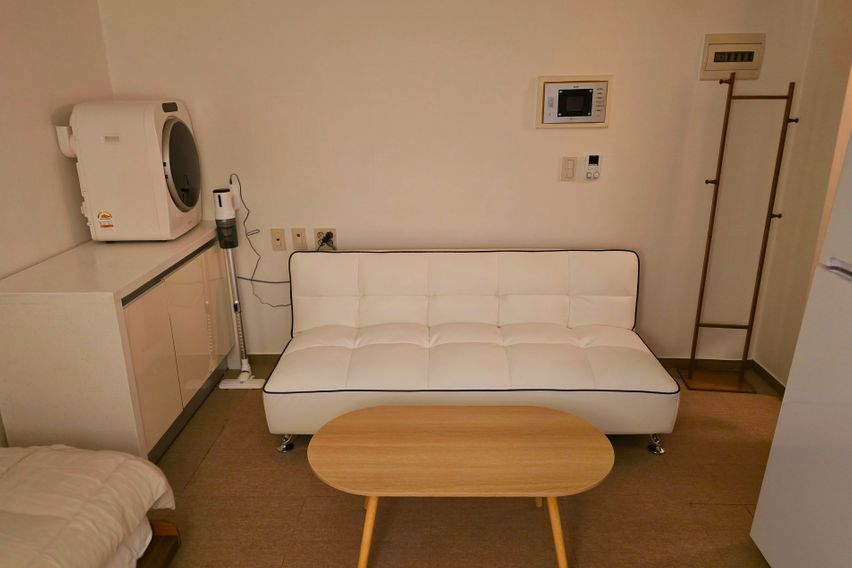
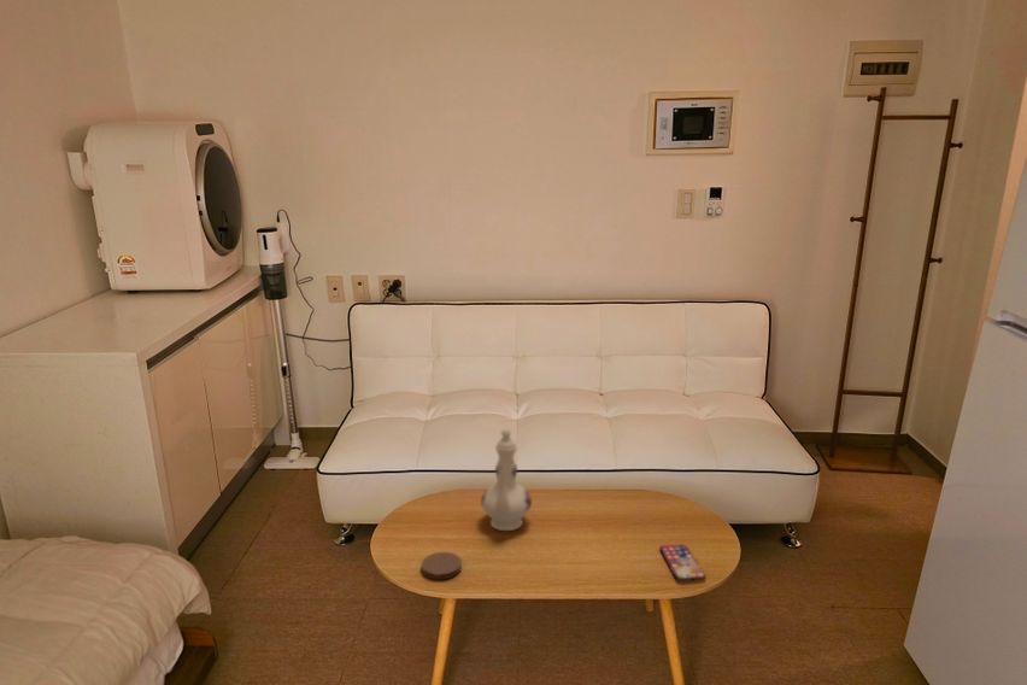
+ coaster [421,551,463,580]
+ chinaware [480,427,533,532]
+ smartphone [658,543,706,582]
